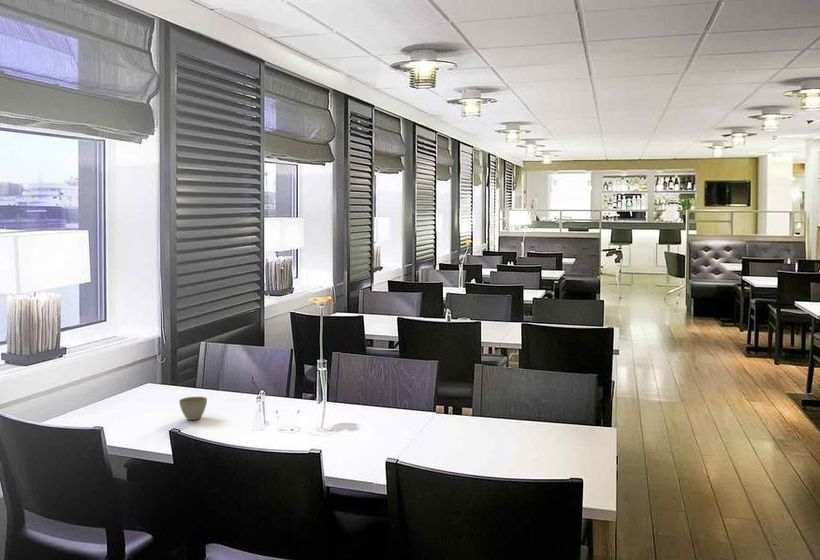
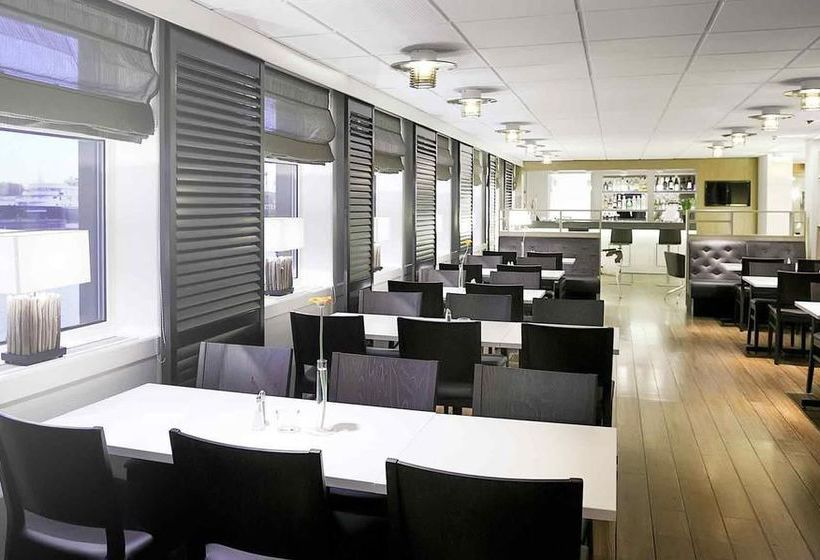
- flower pot [178,396,208,421]
